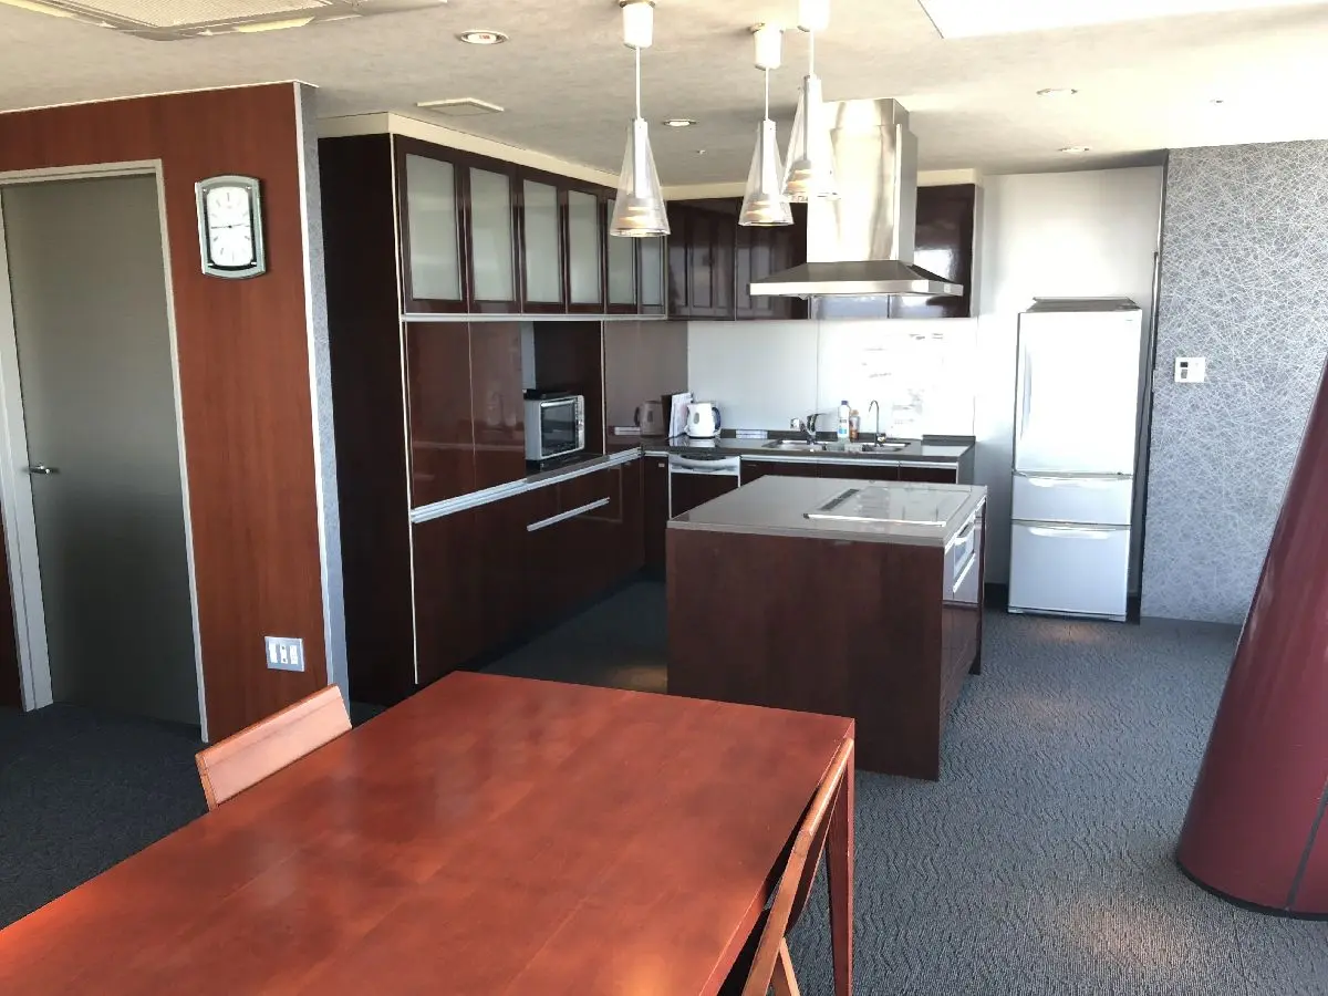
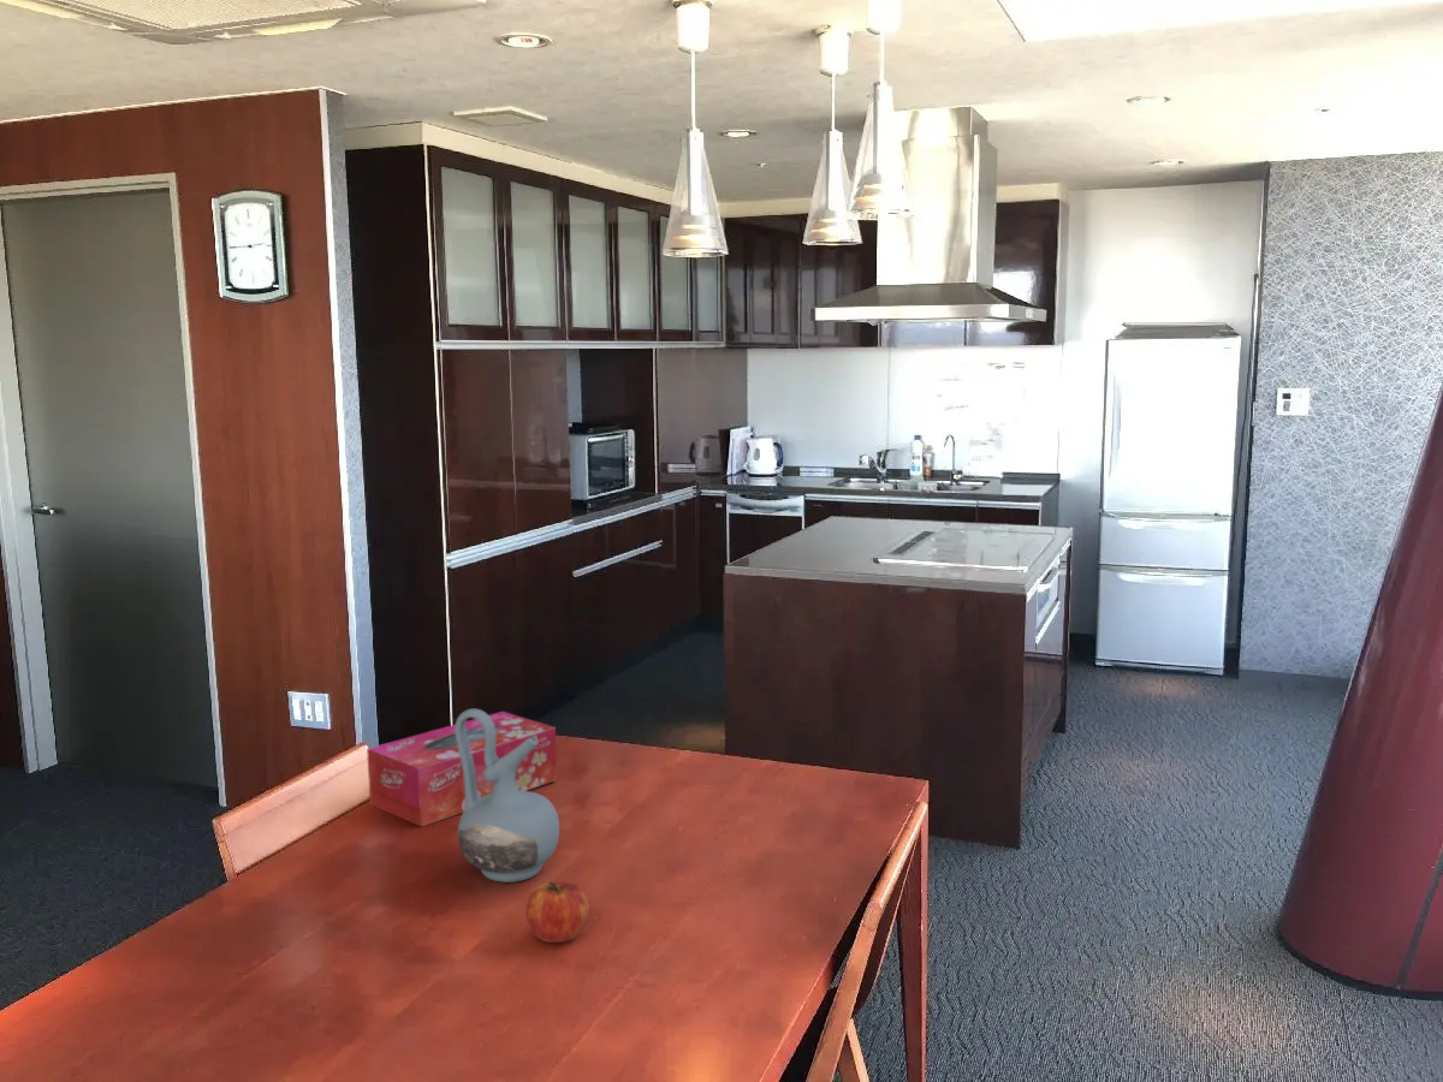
+ fruit [525,881,590,944]
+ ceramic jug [455,708,560,884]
+ tissue box [366,711,558,828]
